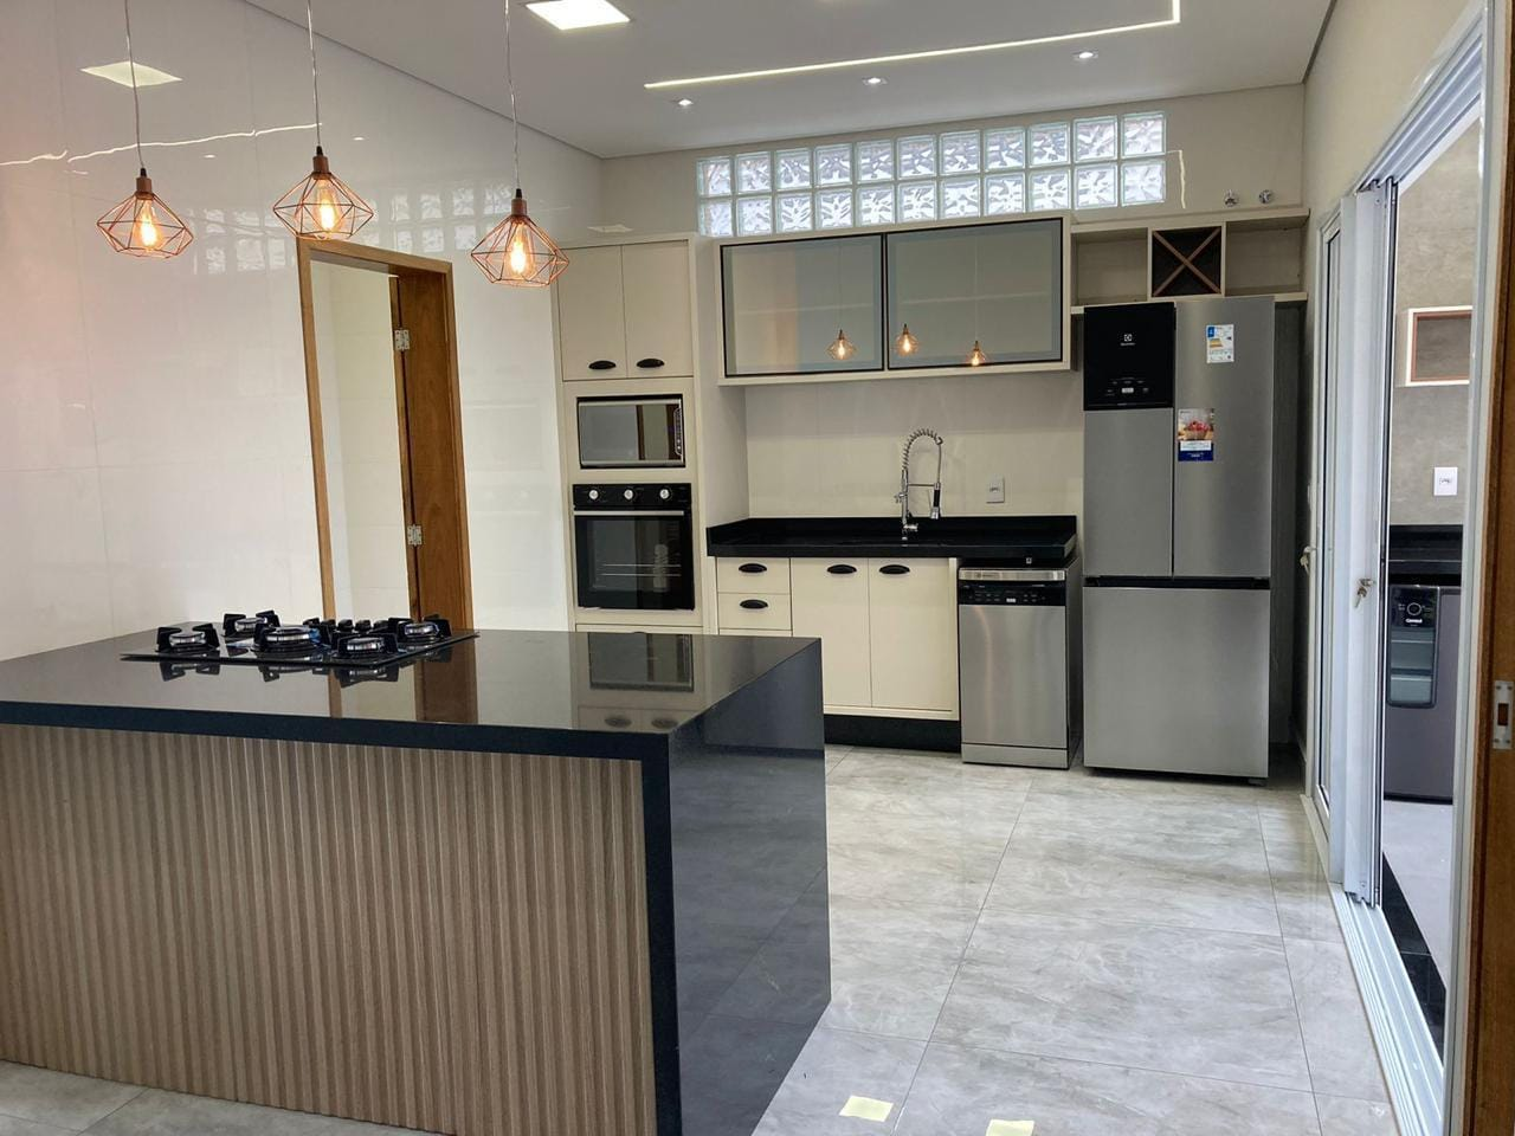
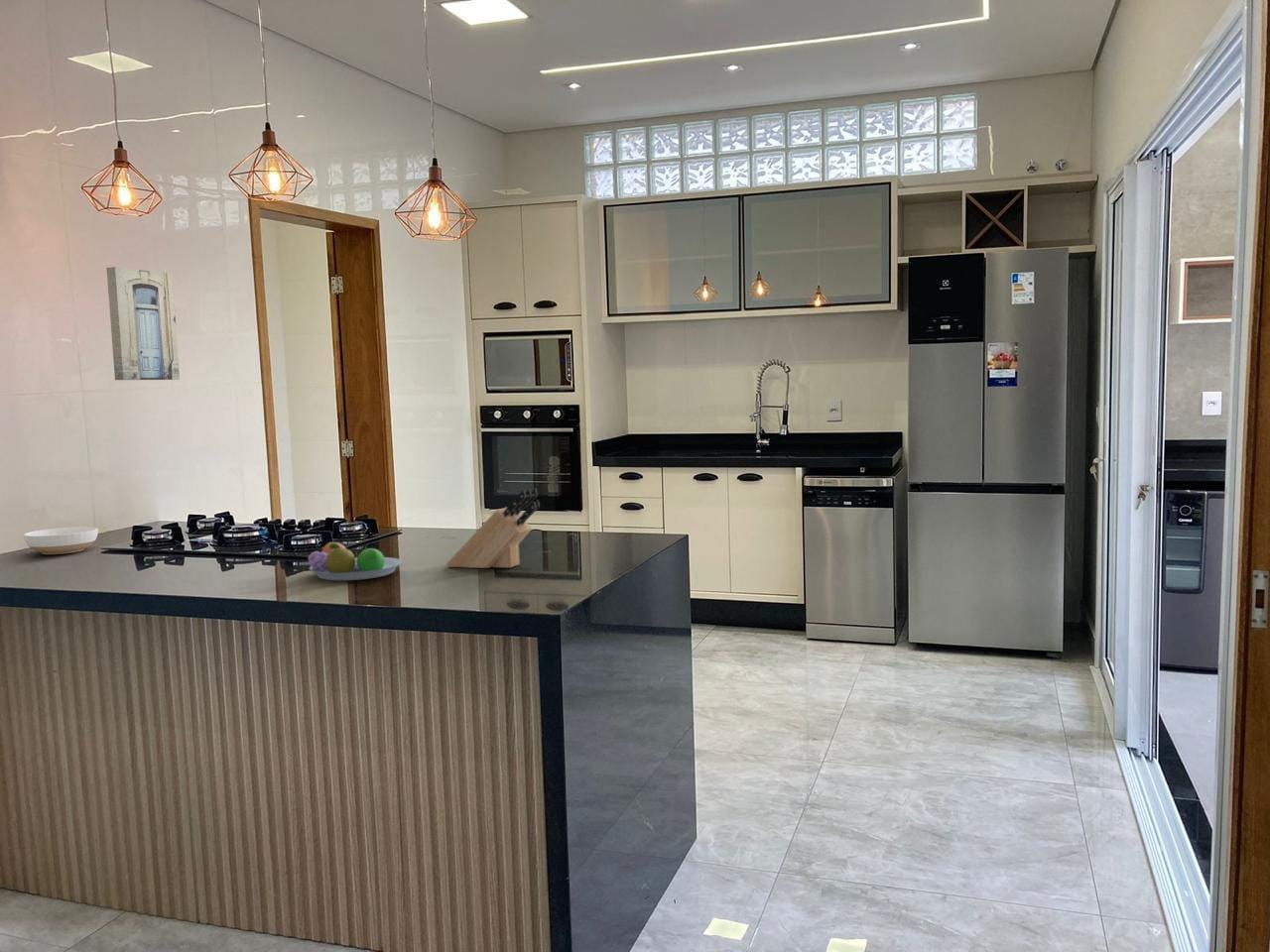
+ knife block [445,488,541,569]
+ wall art [105,266,181,381]
+ fruit bowl [307,540,403,581]
+ bowl [23,526,99,555]
